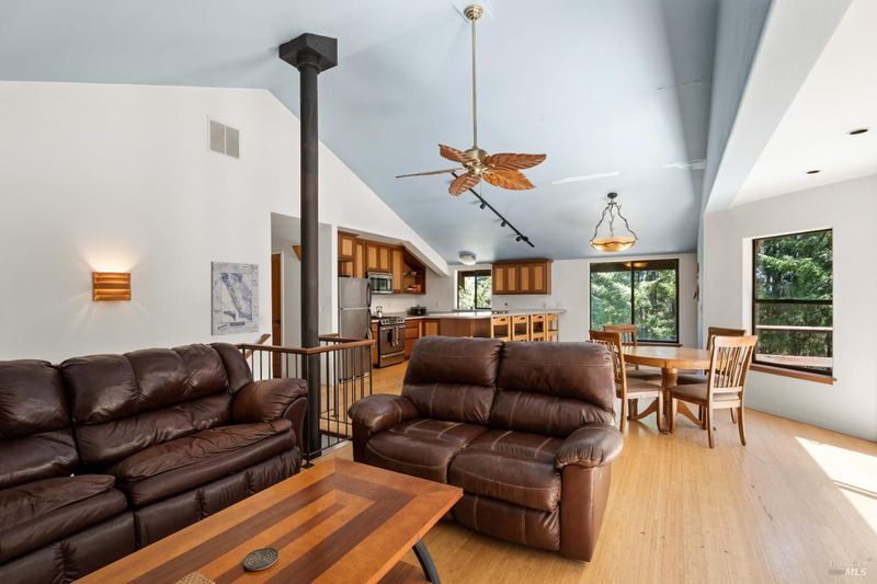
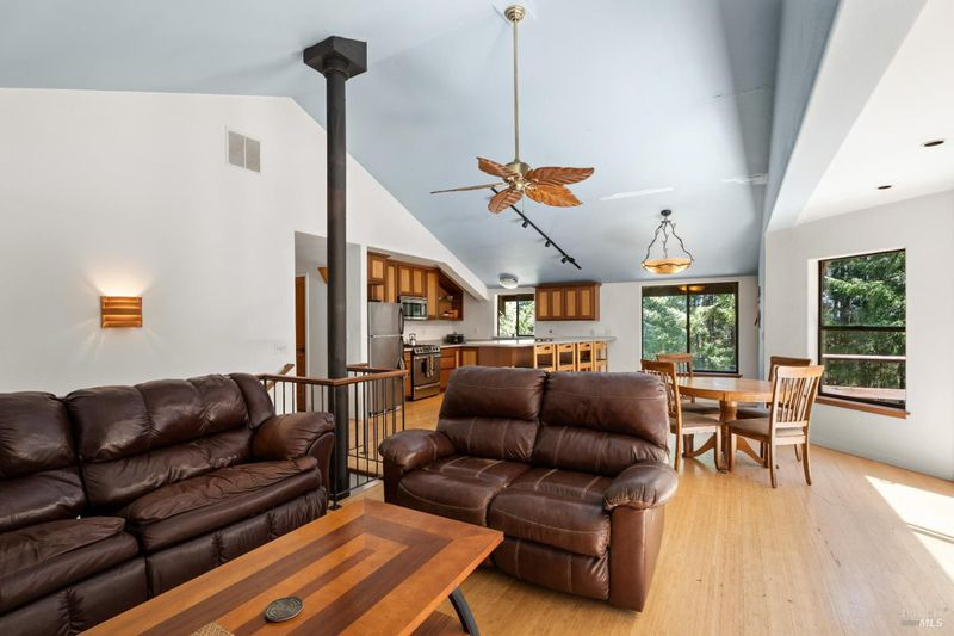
- wall art [210,261,260,336]
